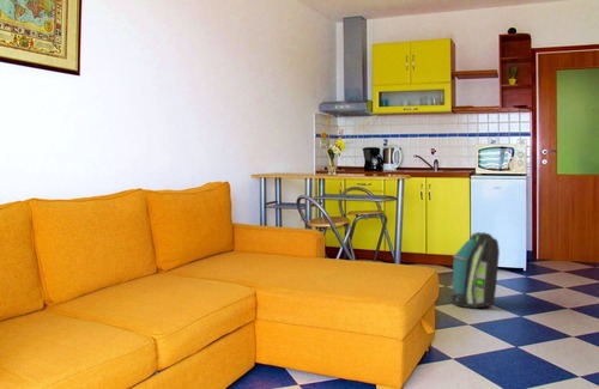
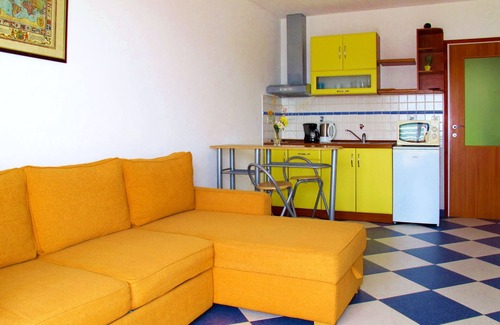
- backpack [450,231,501,309]
